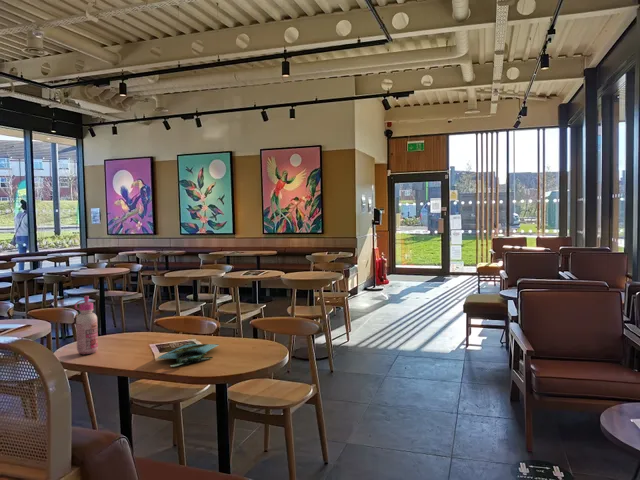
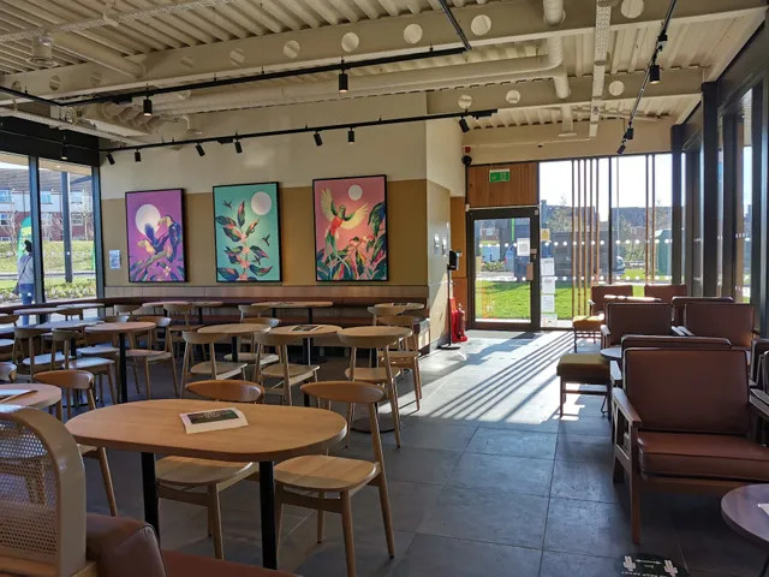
- platter [157,343,220,368]
- glue bottle [74,295,99,356]
